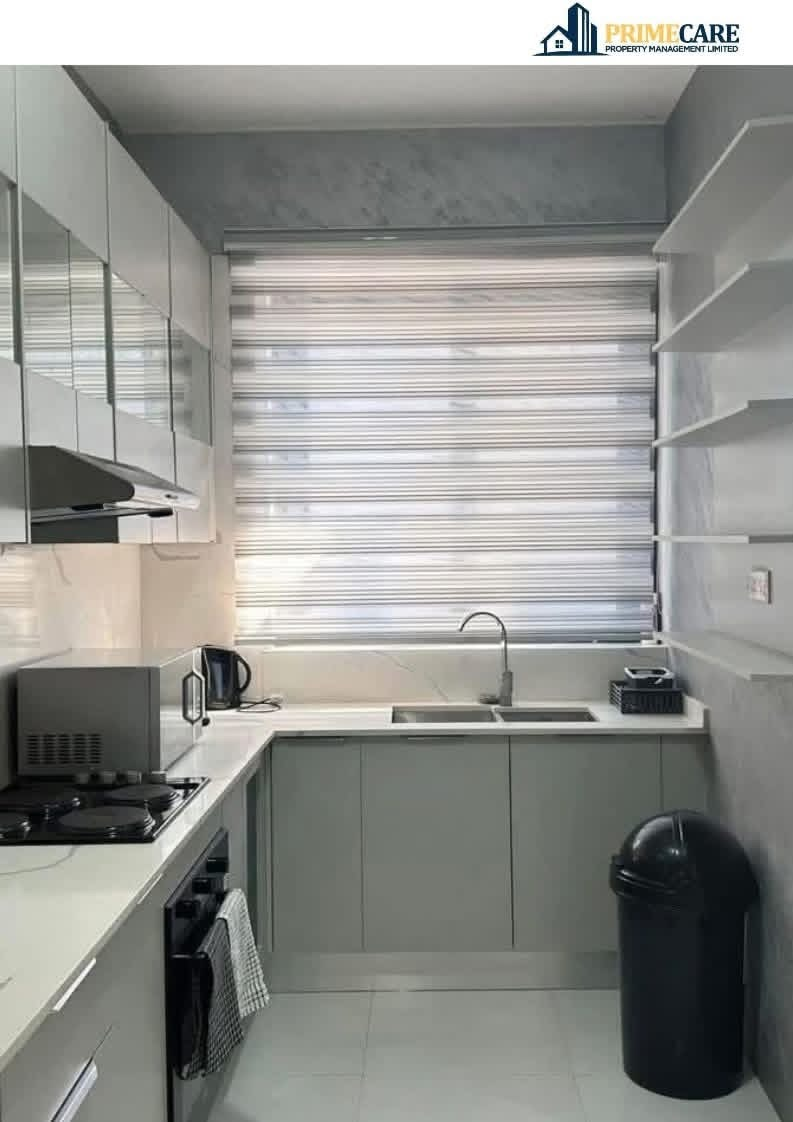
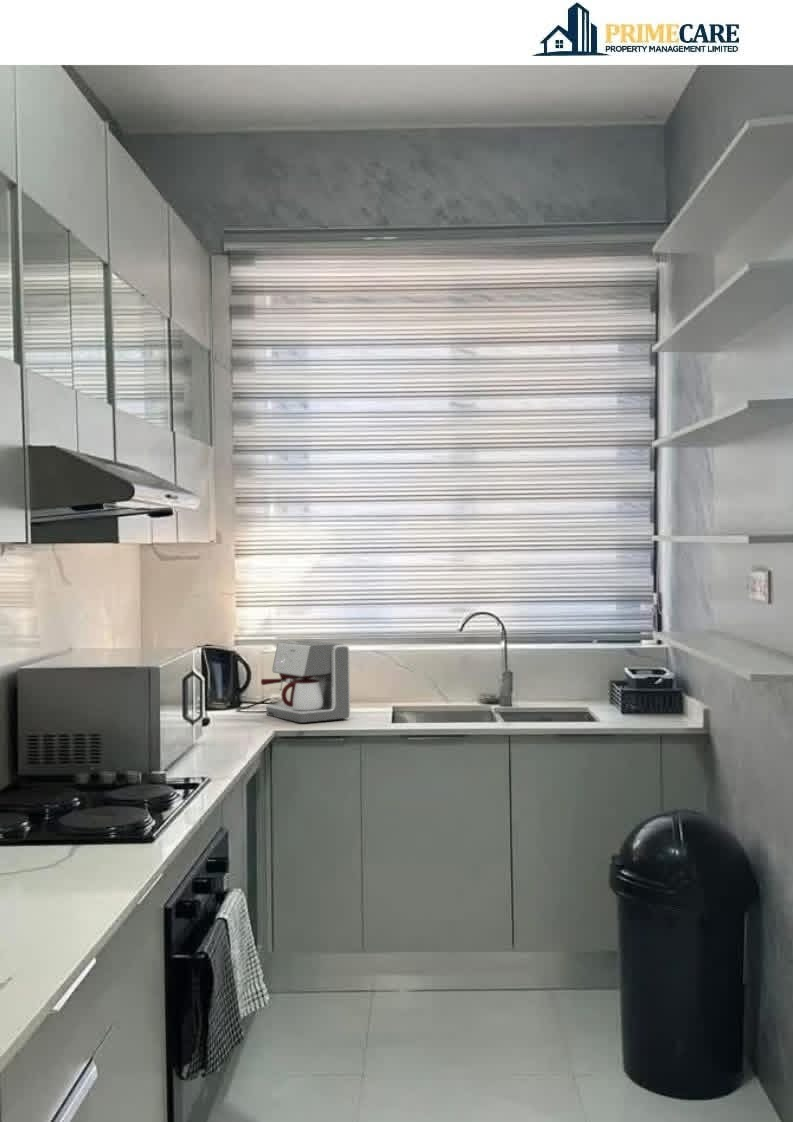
+ coffee maker [260,639,351,724]
